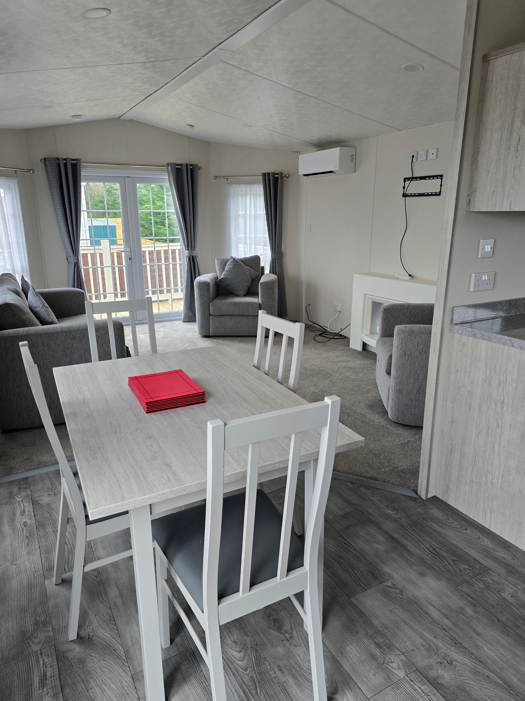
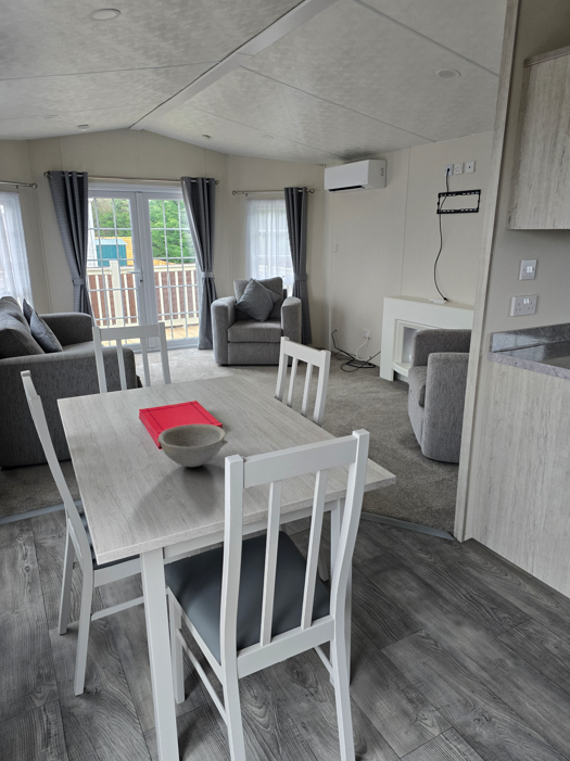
+ bowl [156,423,229,468]
